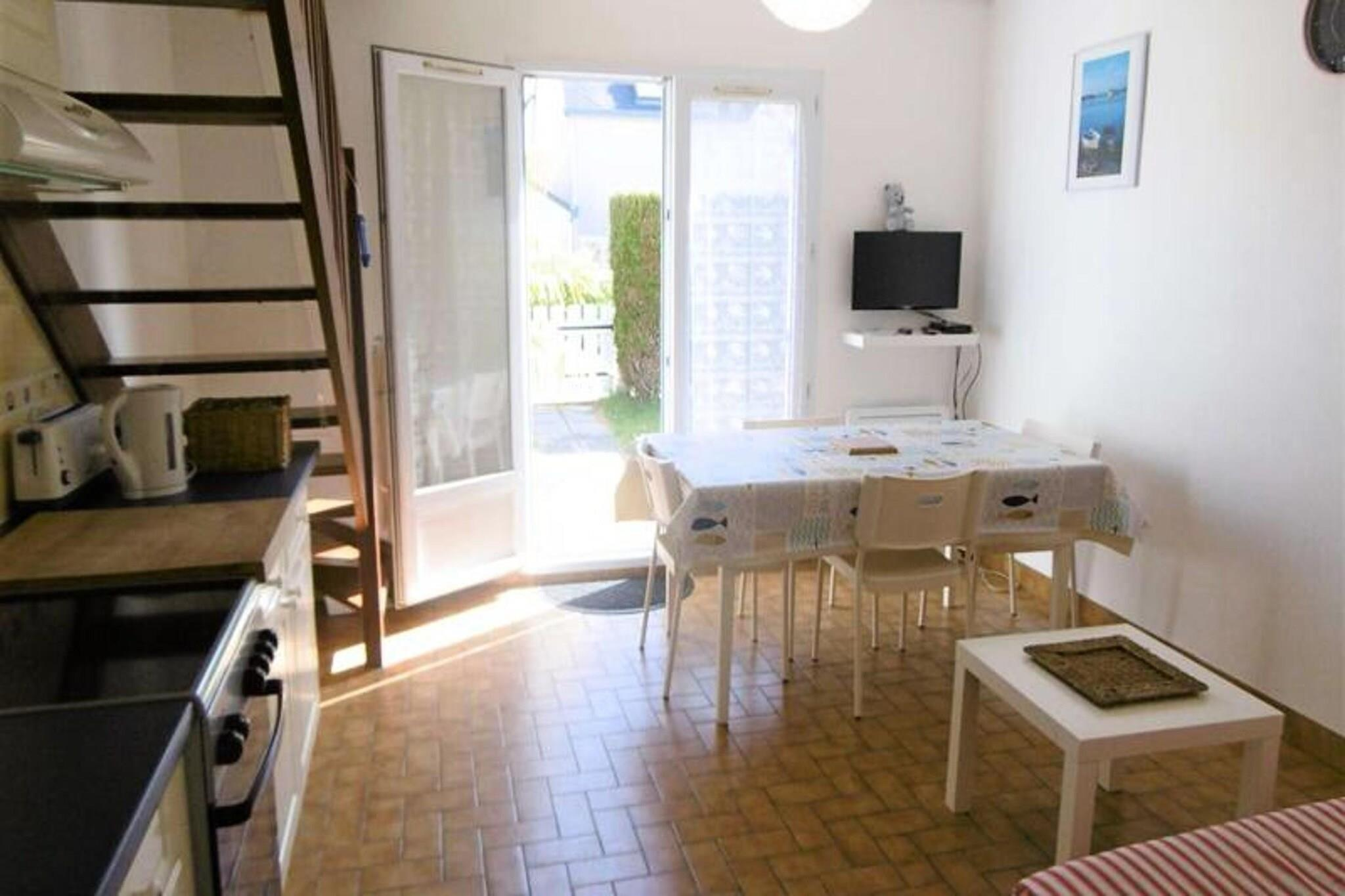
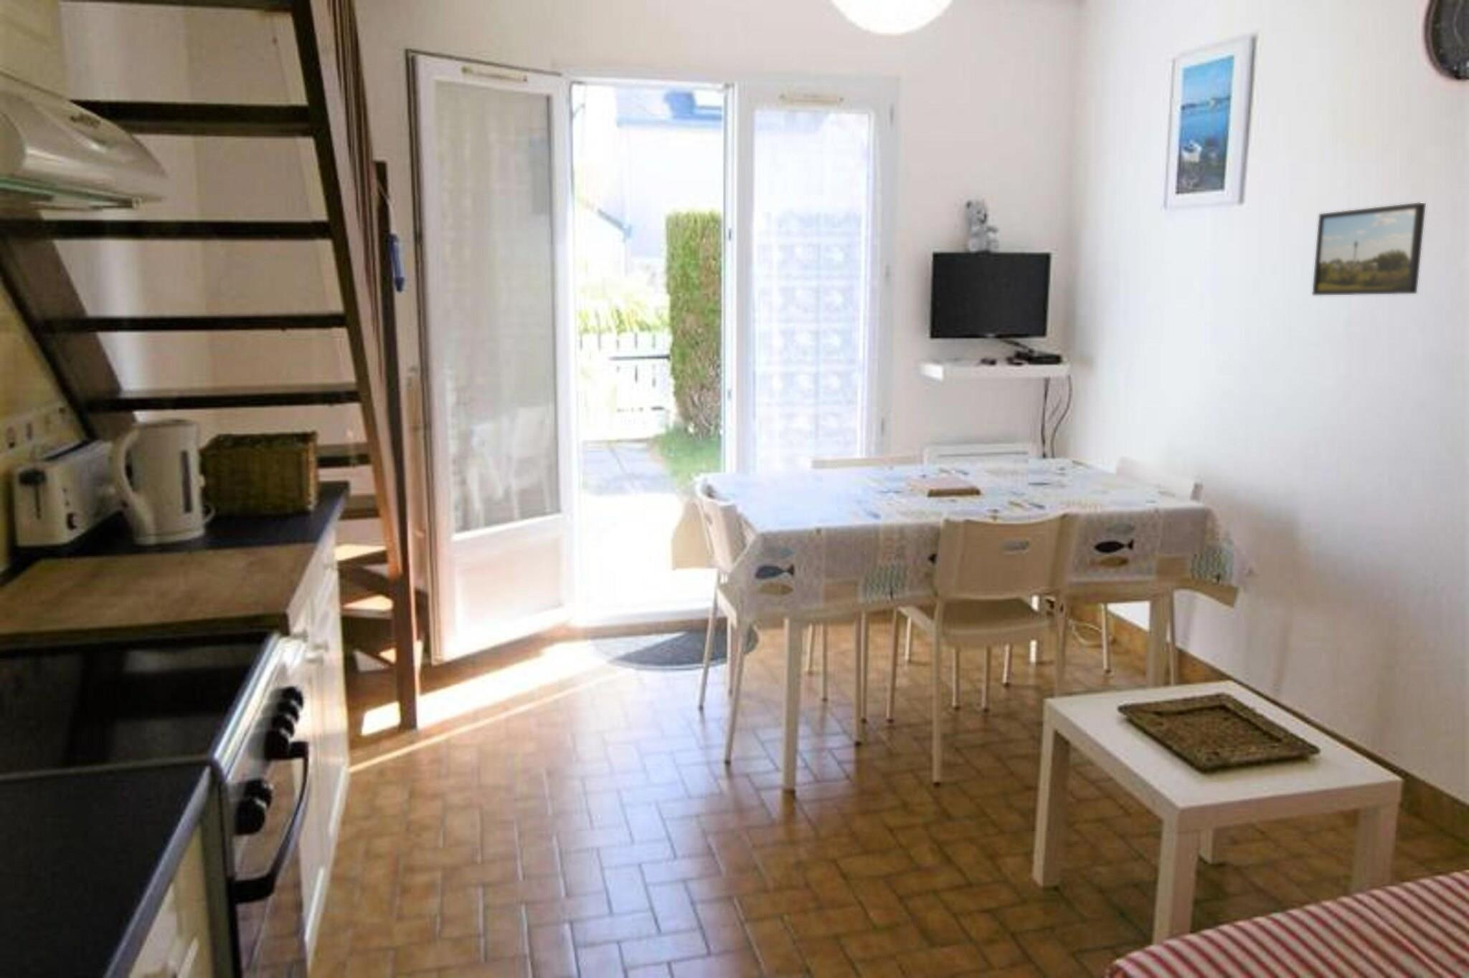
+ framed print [1312,201,1426,296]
